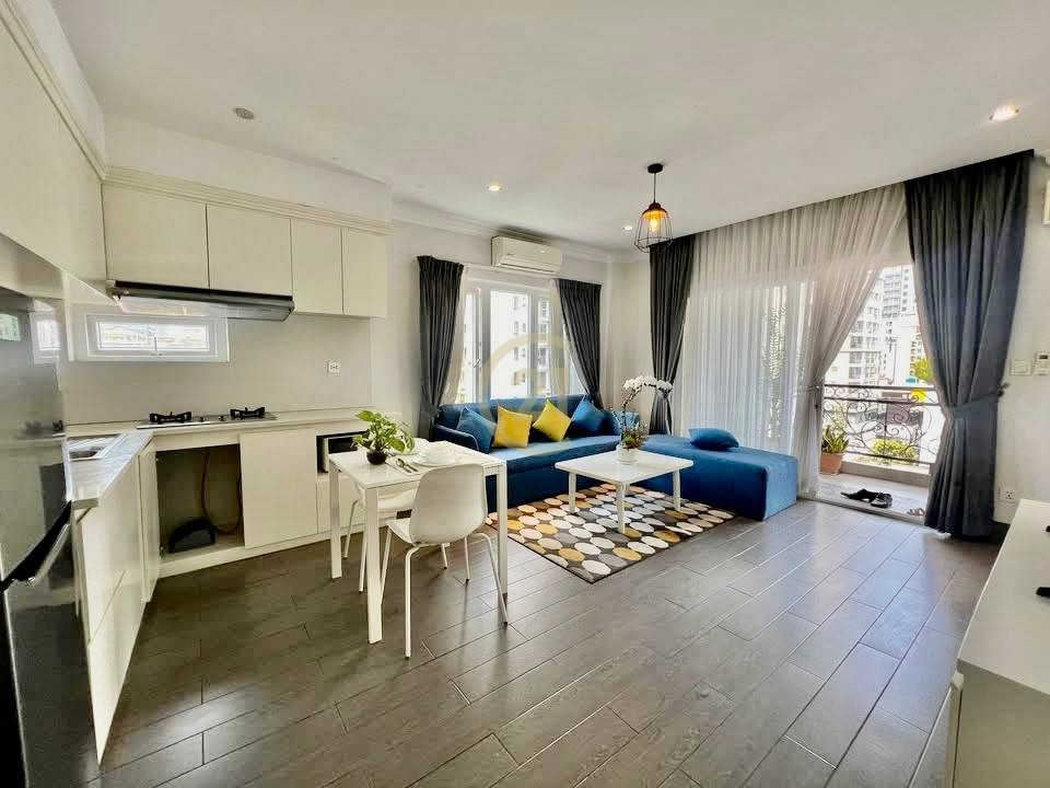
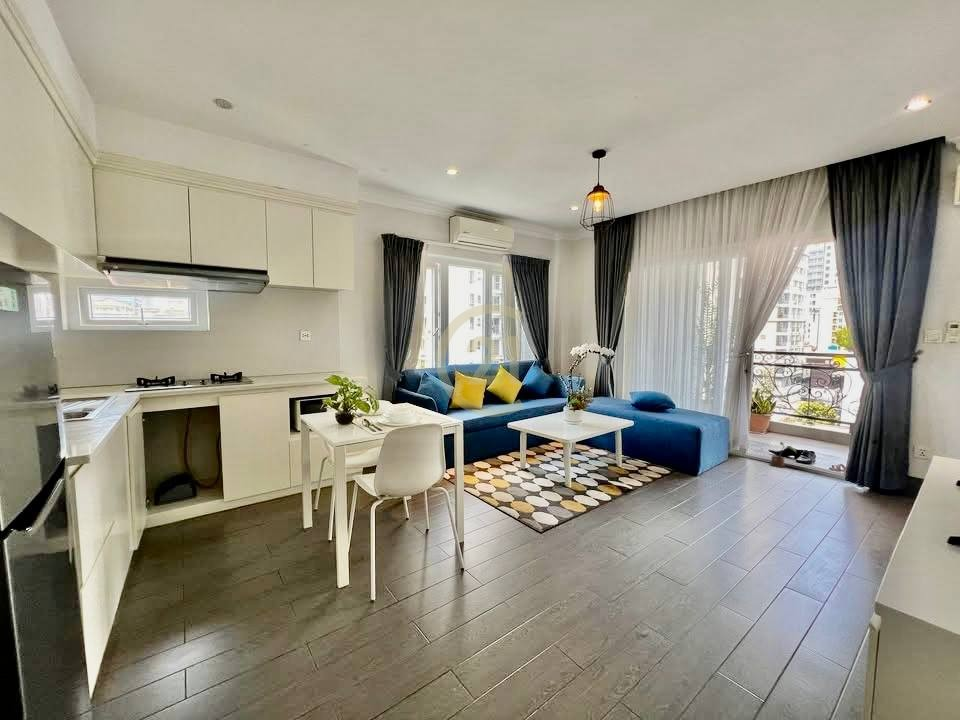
+ potted plant [768,441,798,468]
